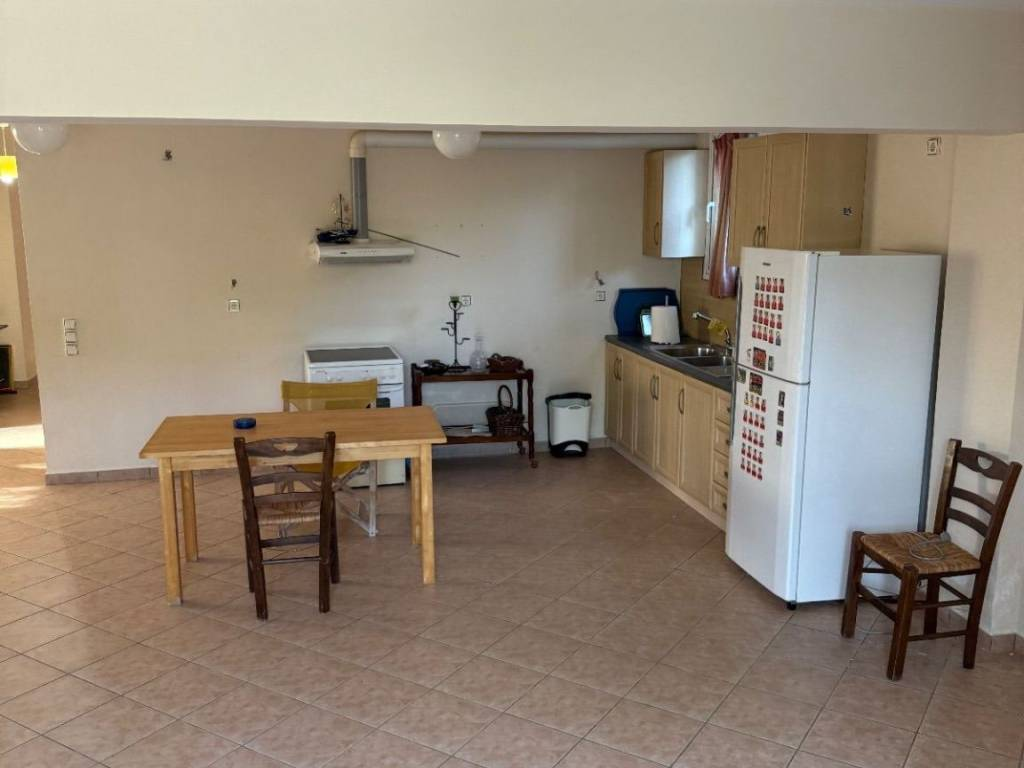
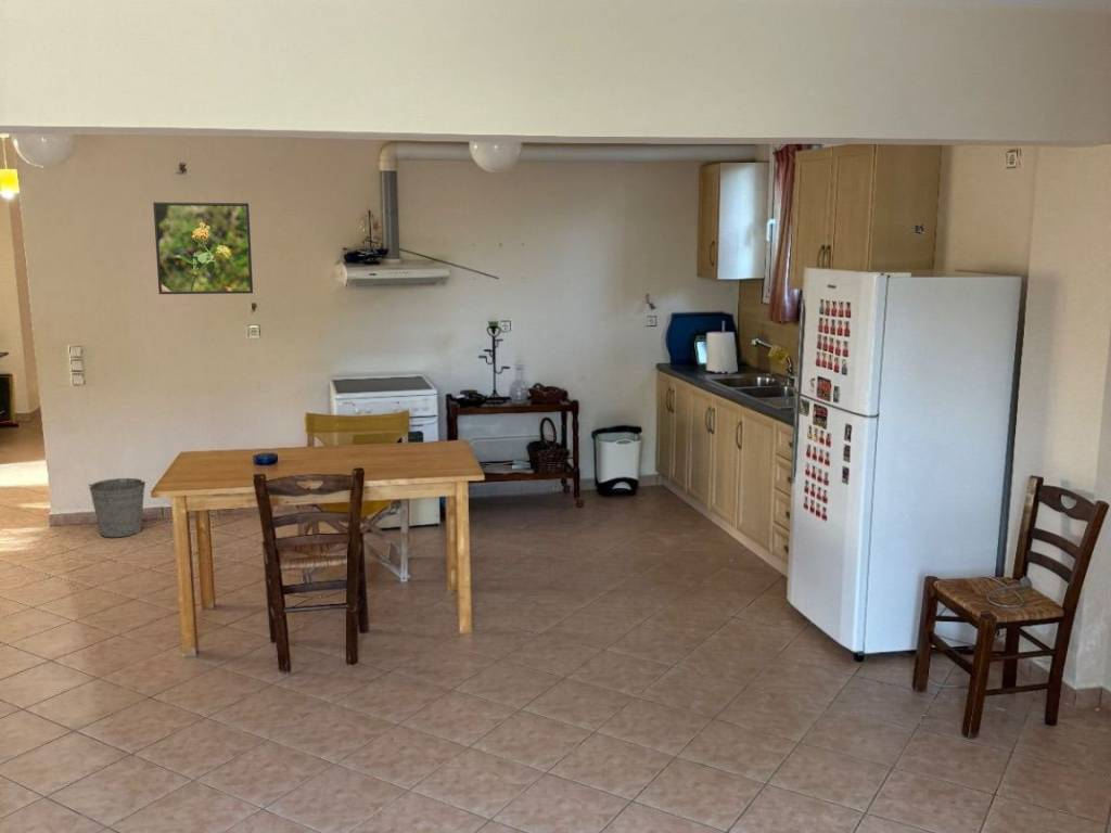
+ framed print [152,202,254,295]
+ bucket [88,477,146,538]
